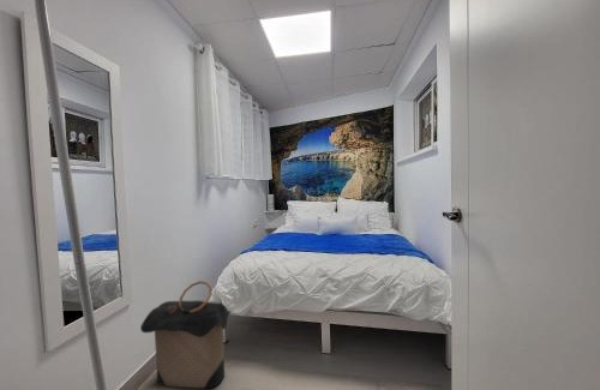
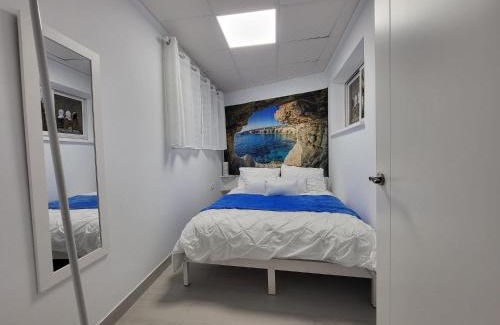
- laundry hamper [139,280,232,389]
